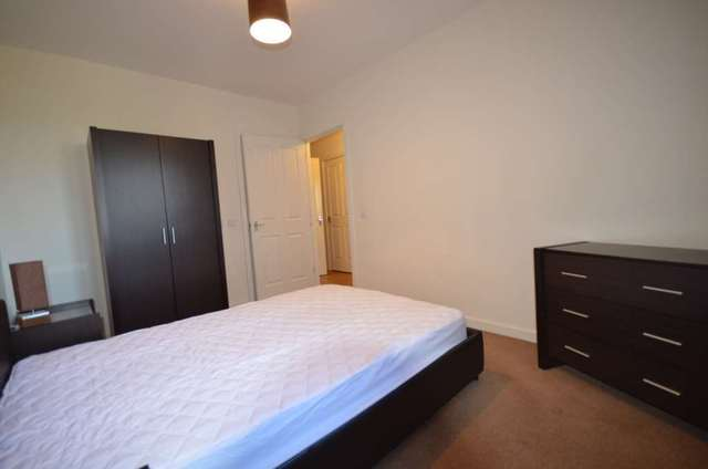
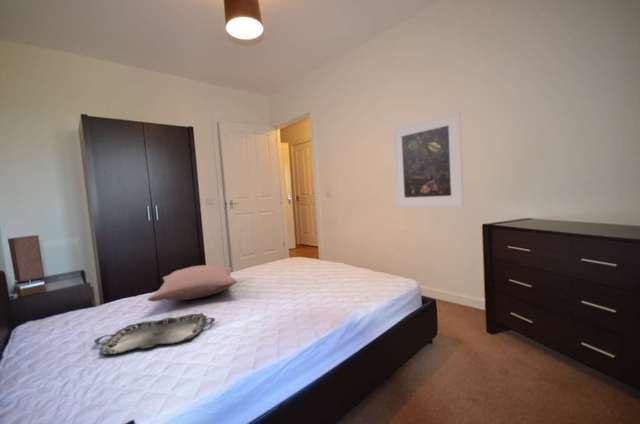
+ serving tray [93,312,216,356]
+ pillow [146,264,238,302]
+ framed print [392,110,465,208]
